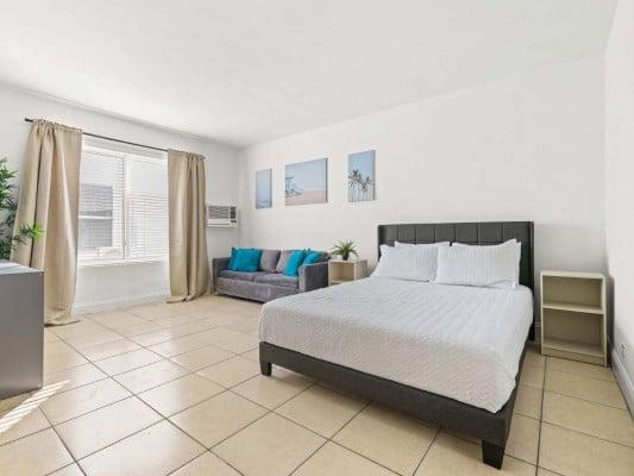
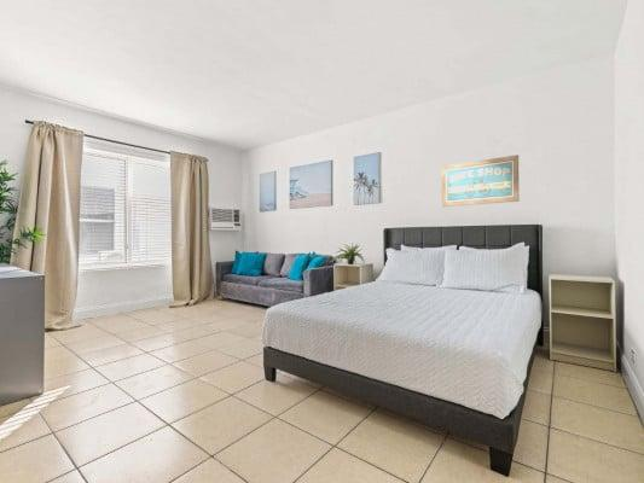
+ wall art [441,153,521,208]
